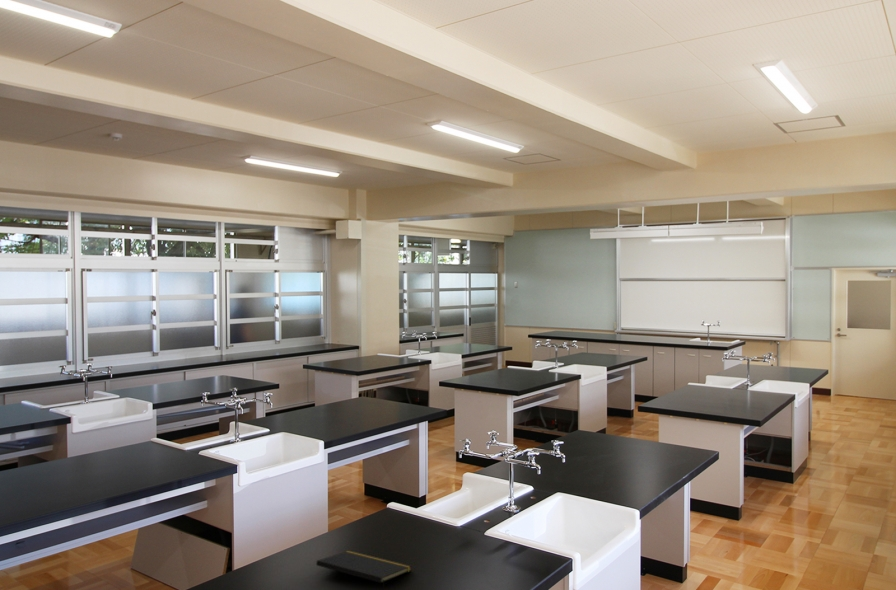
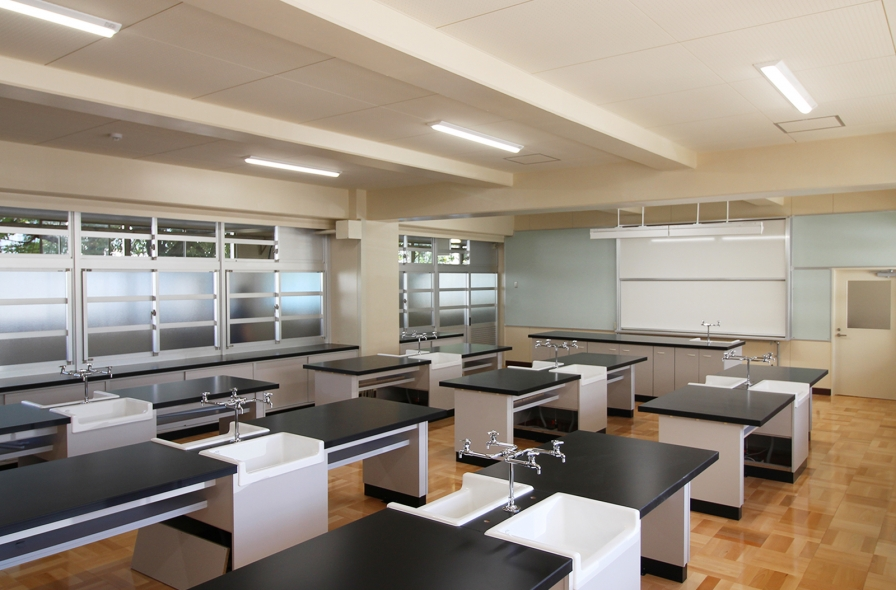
- notepad [315,549,412,590]
